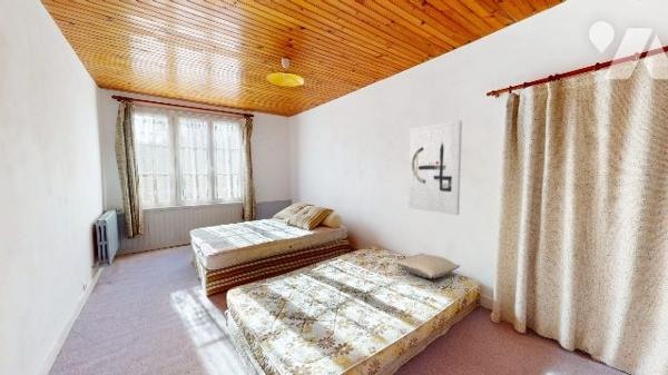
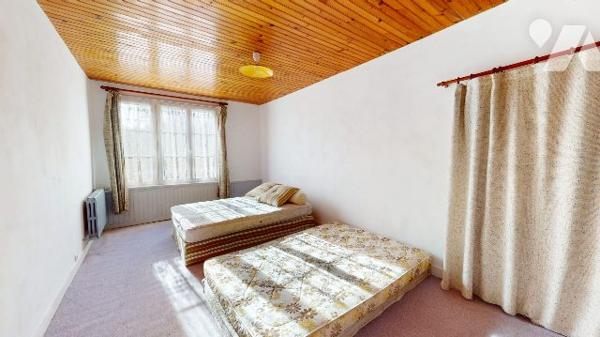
- pillow [393,253,461,279]
- wall art [407,119,463,216]
